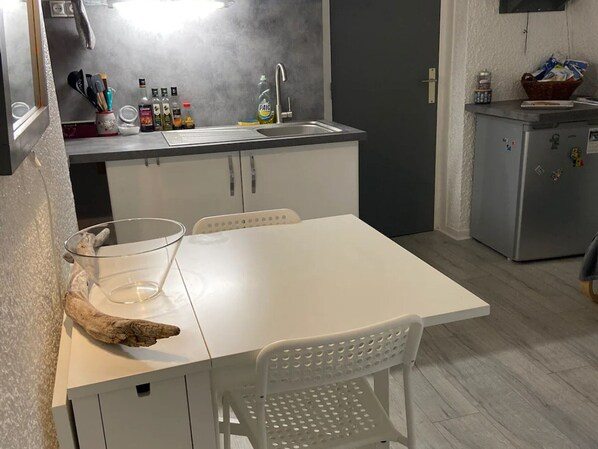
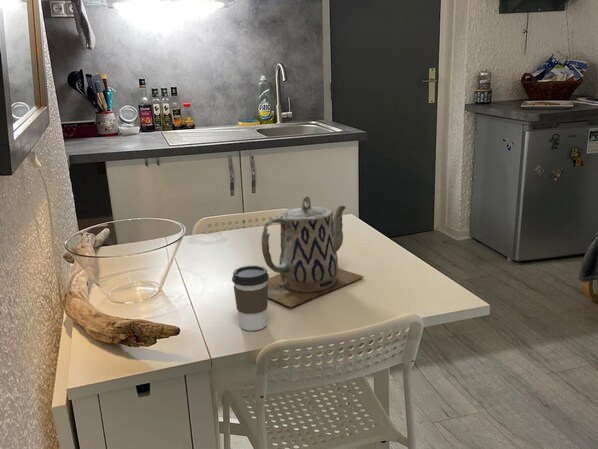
+ teapot [260,195,365,308]
+ coffee cup [231,265,270,332]
